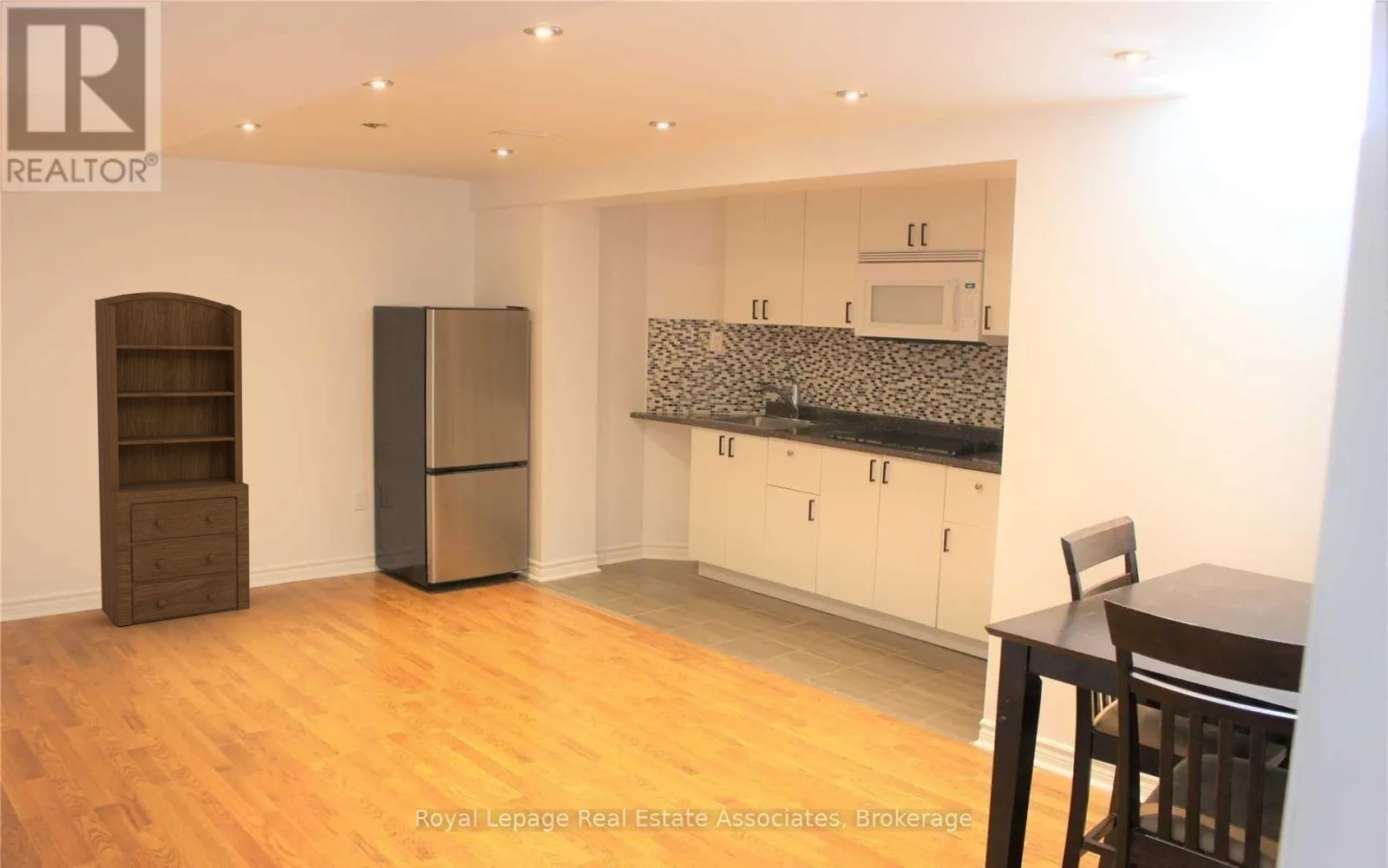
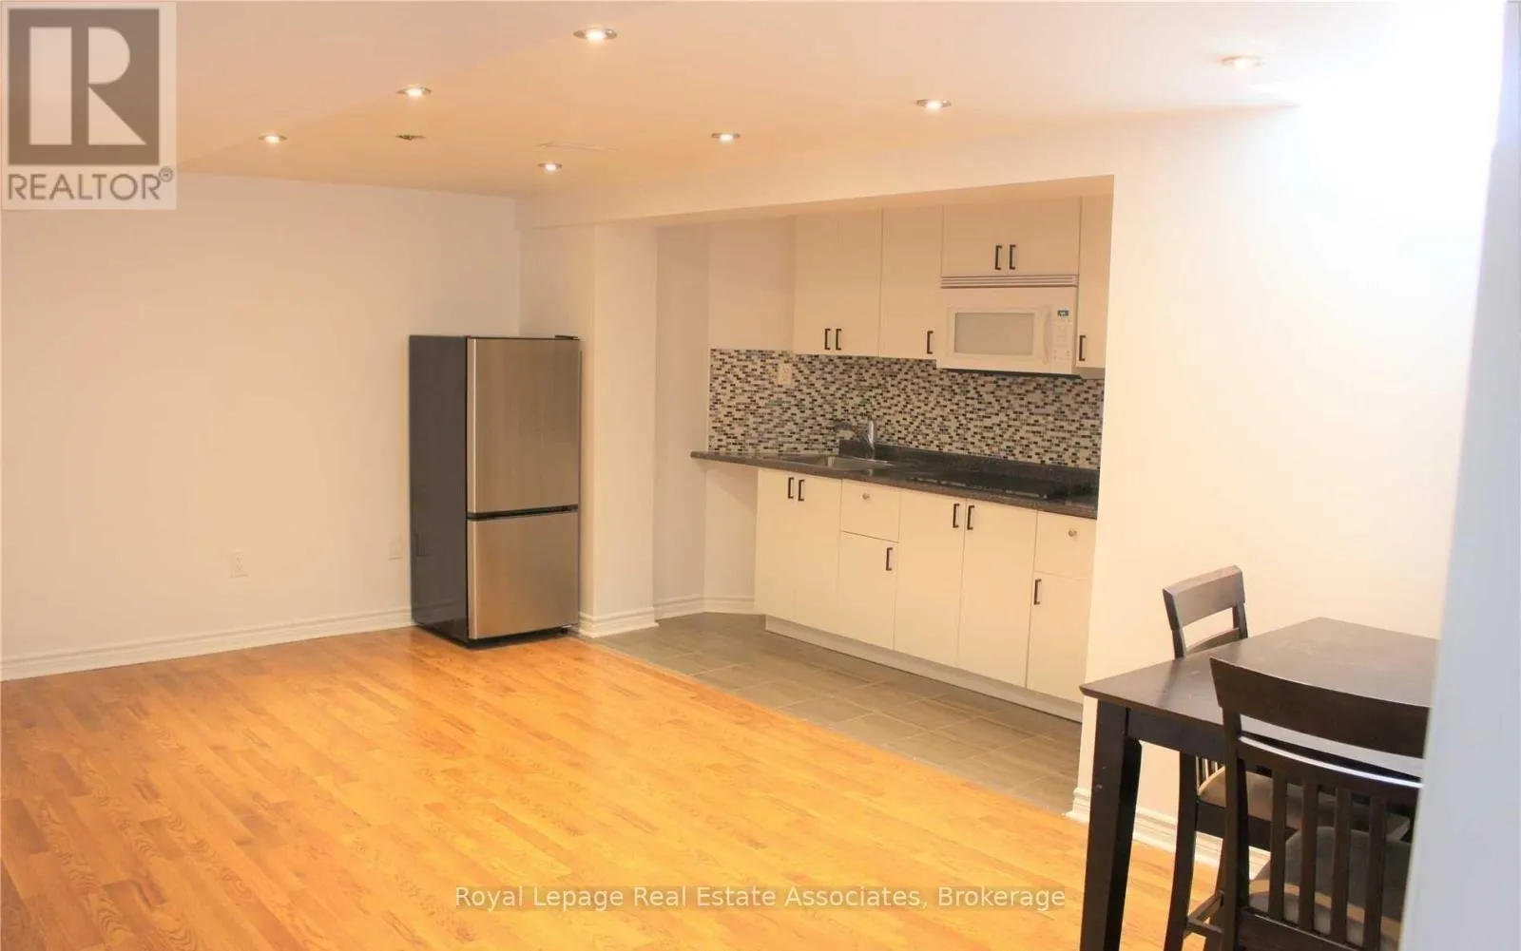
- shelving unit [94,291,251,627]
